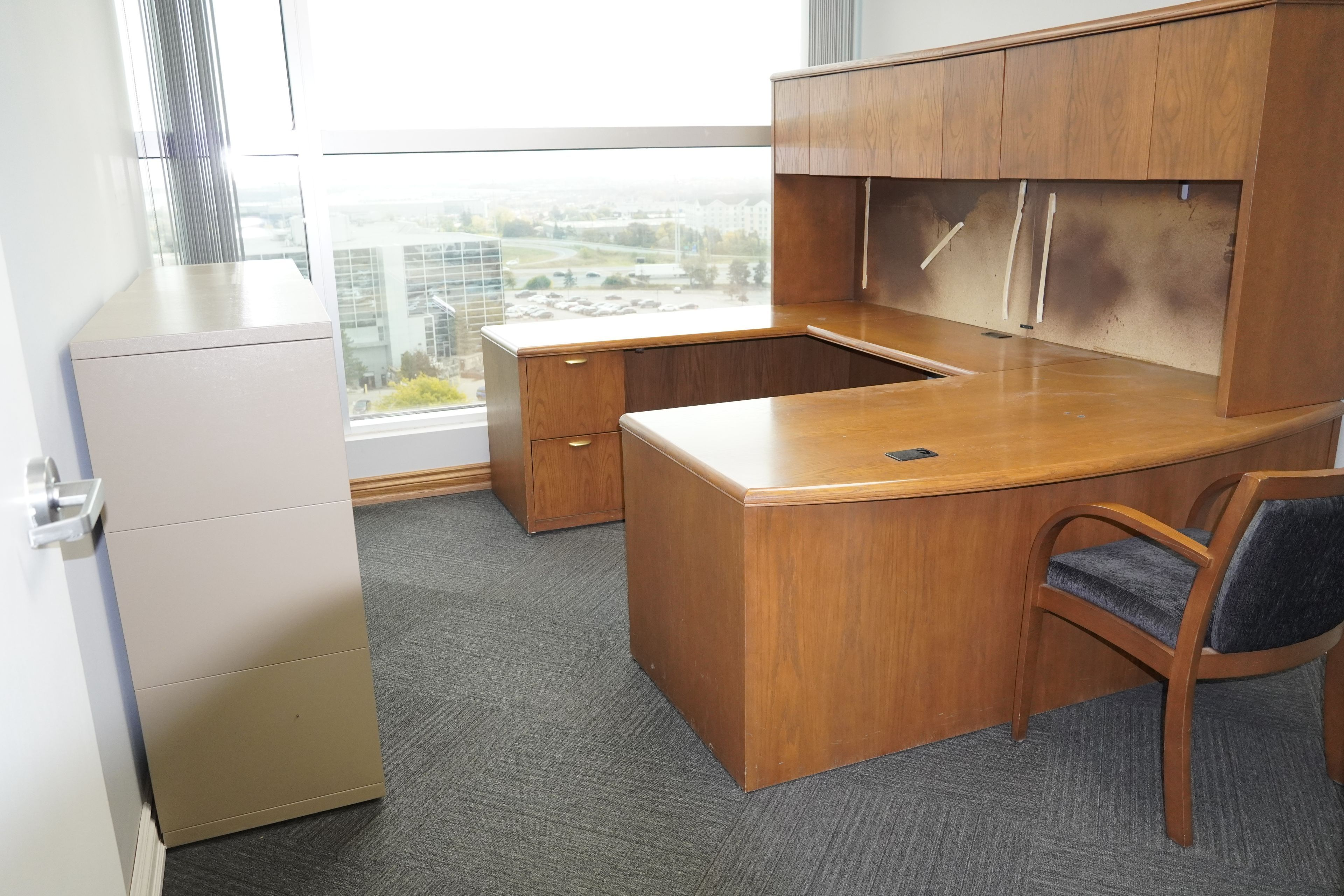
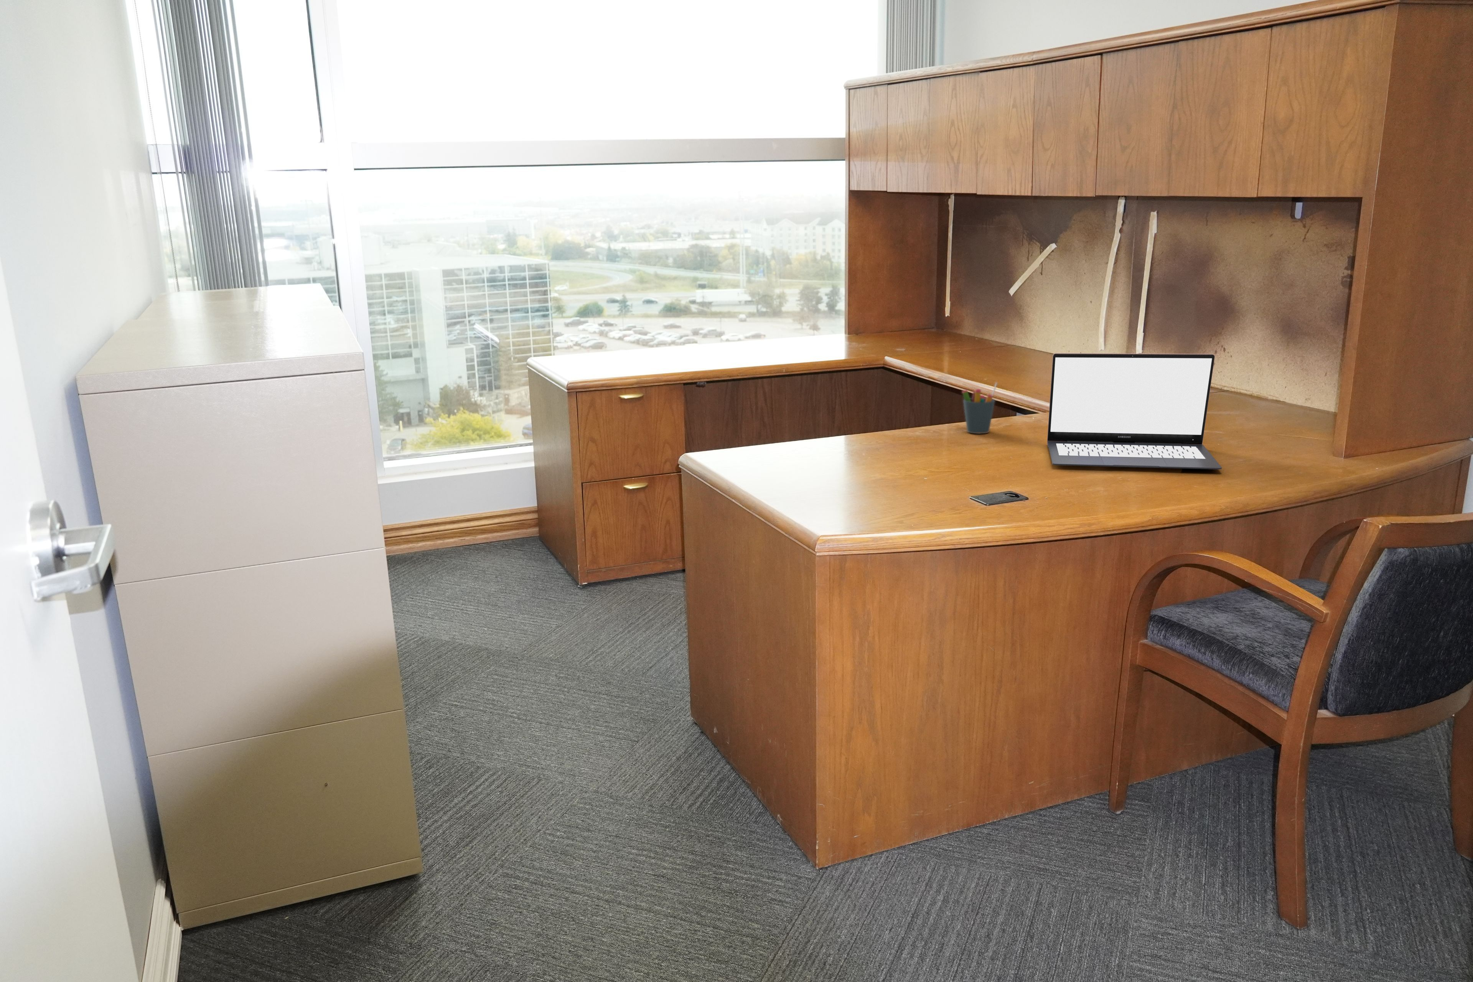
+ laptop [1047,353,1222,470]
+ pen holder [961,382,997,434]
